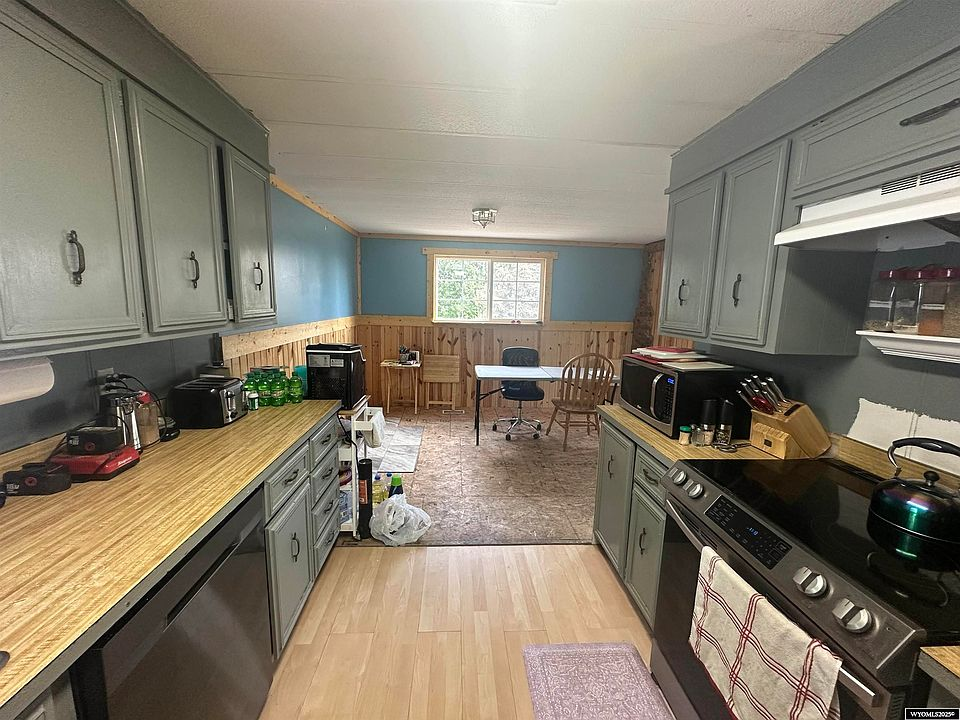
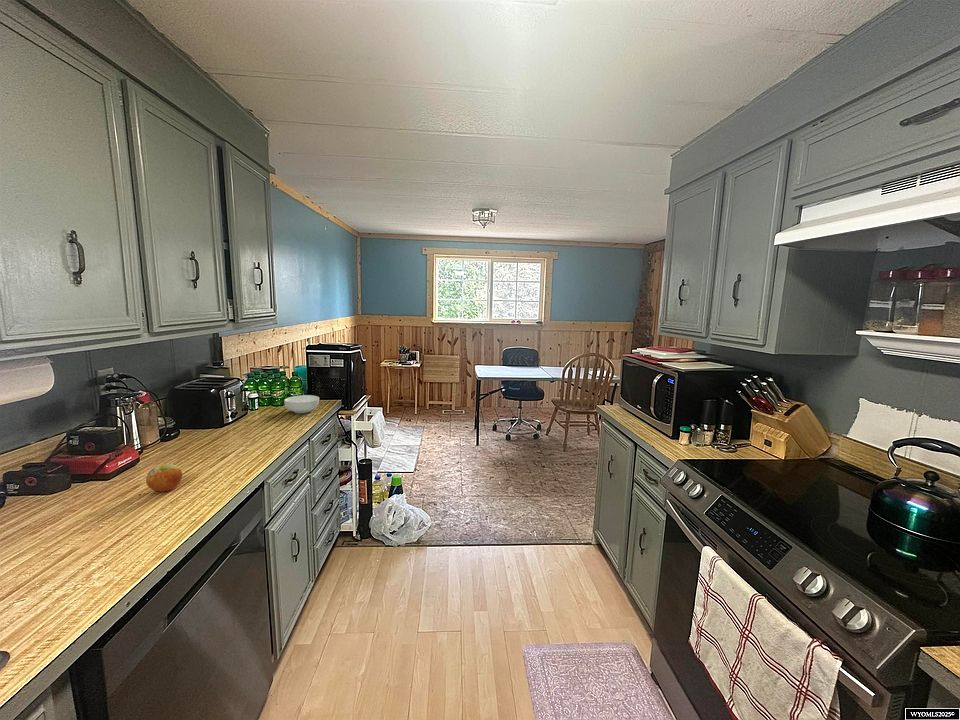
+ cereal bowl [283,394,320,414]
+ apple [145,463,183,493]
